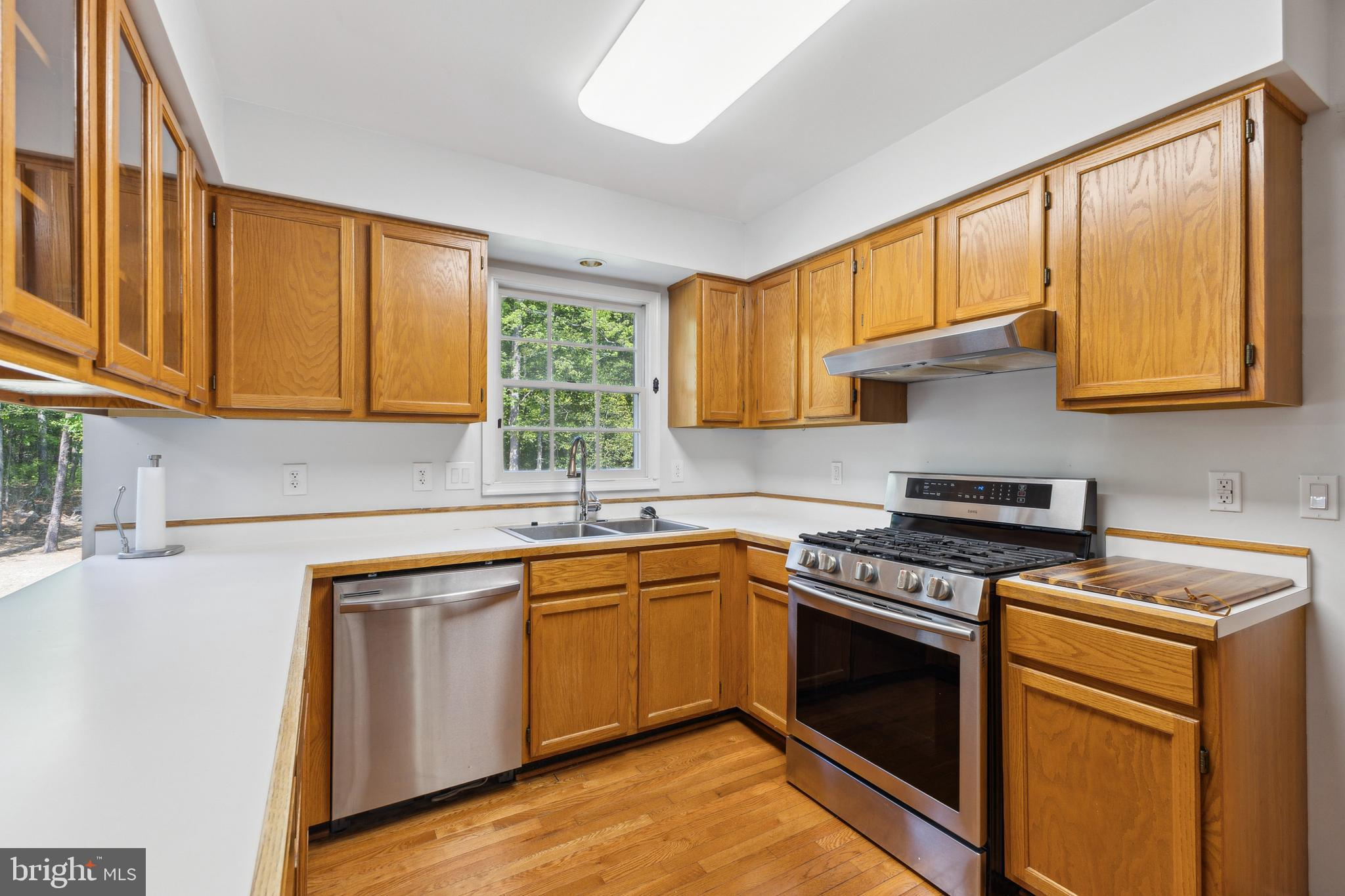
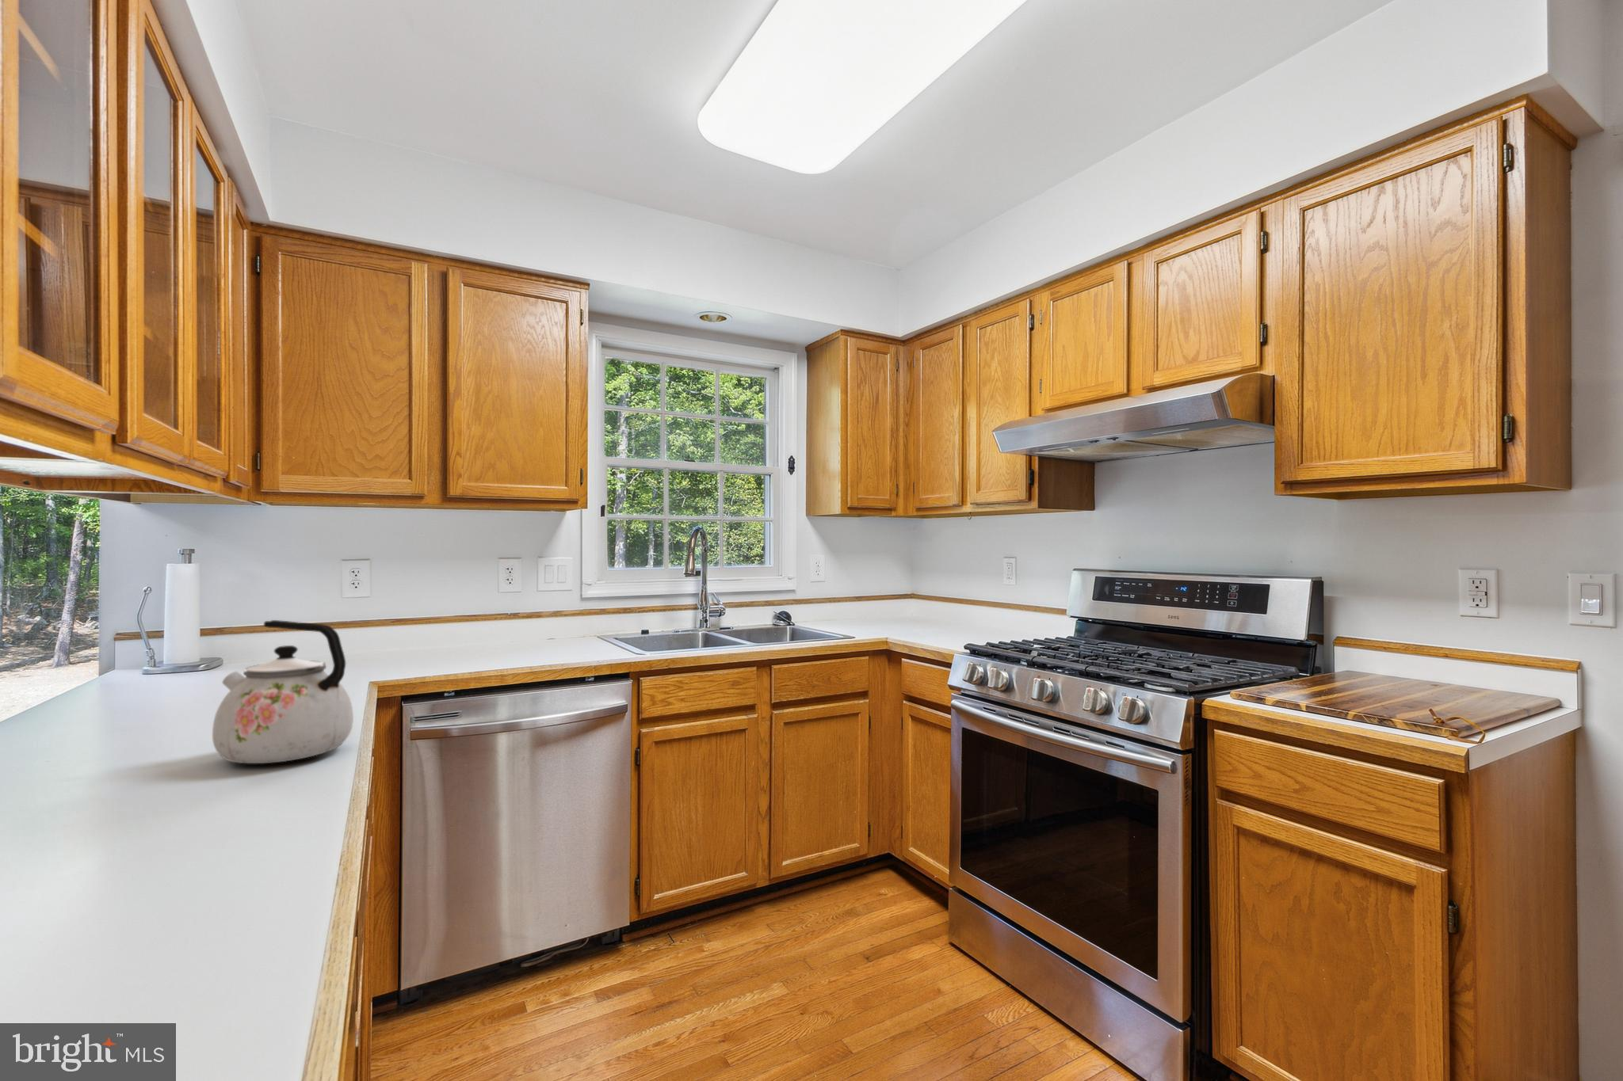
+ kettle [211,619,355,764]
